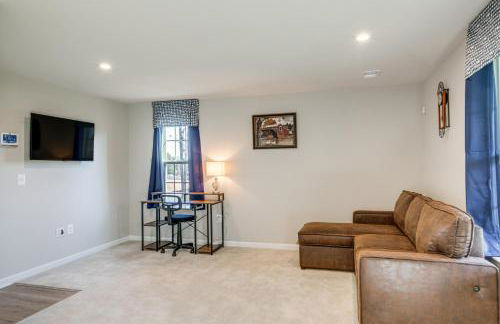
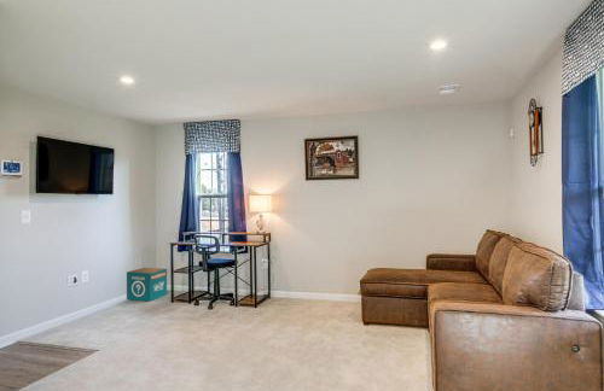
+ product box [126,267,168,303]
